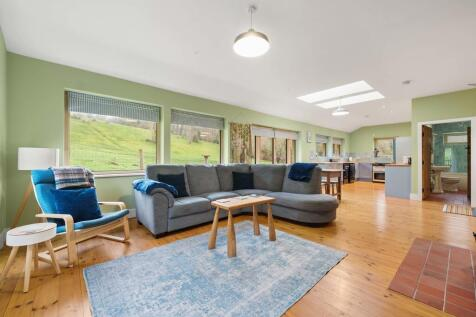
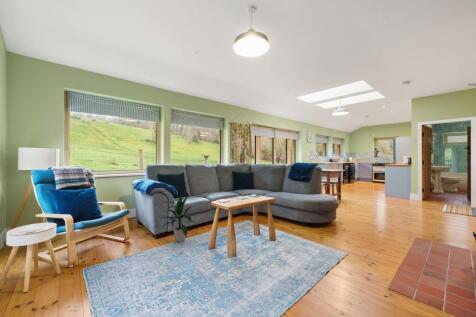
+ indoor plant [161,195,196,243]
